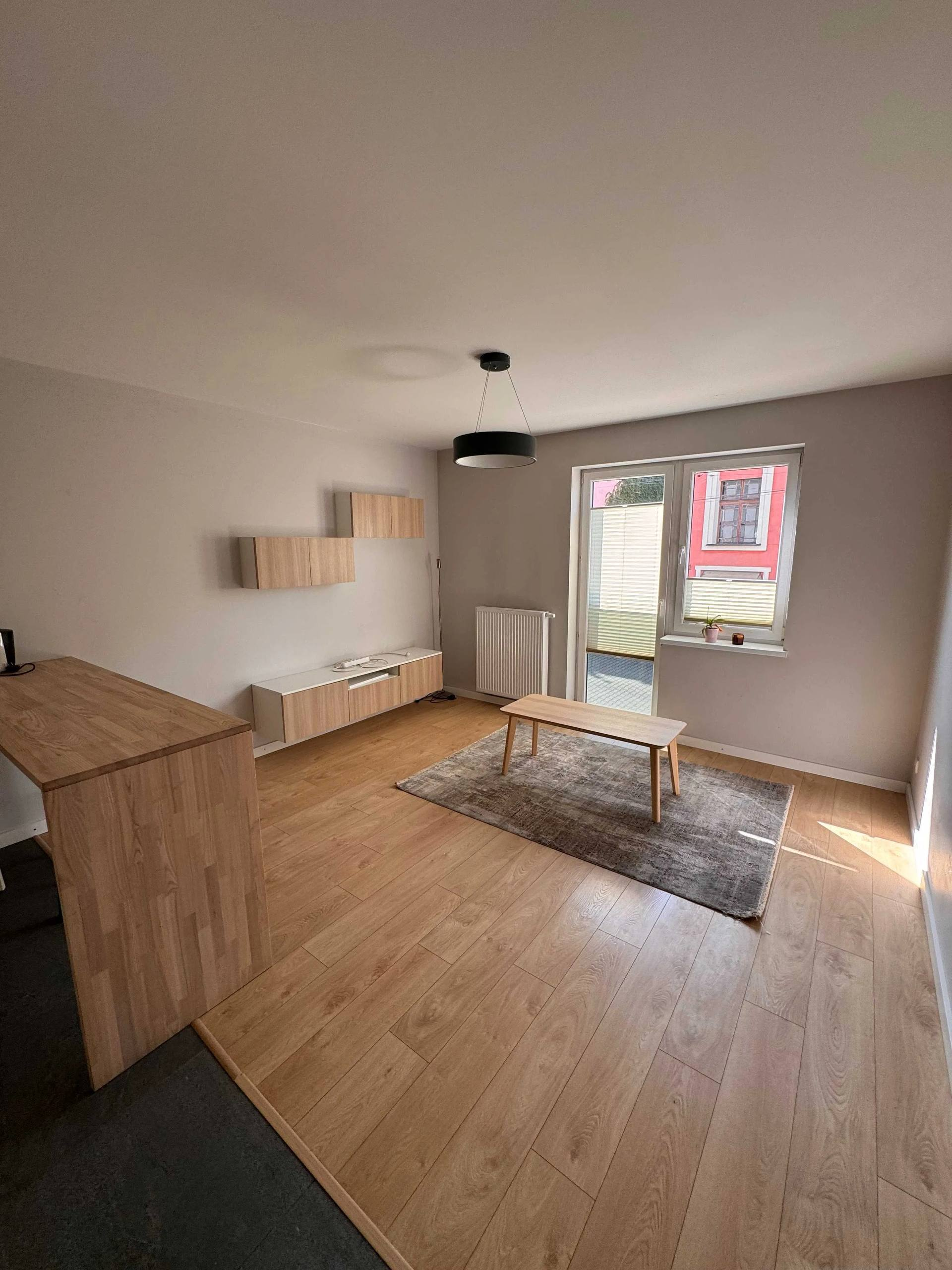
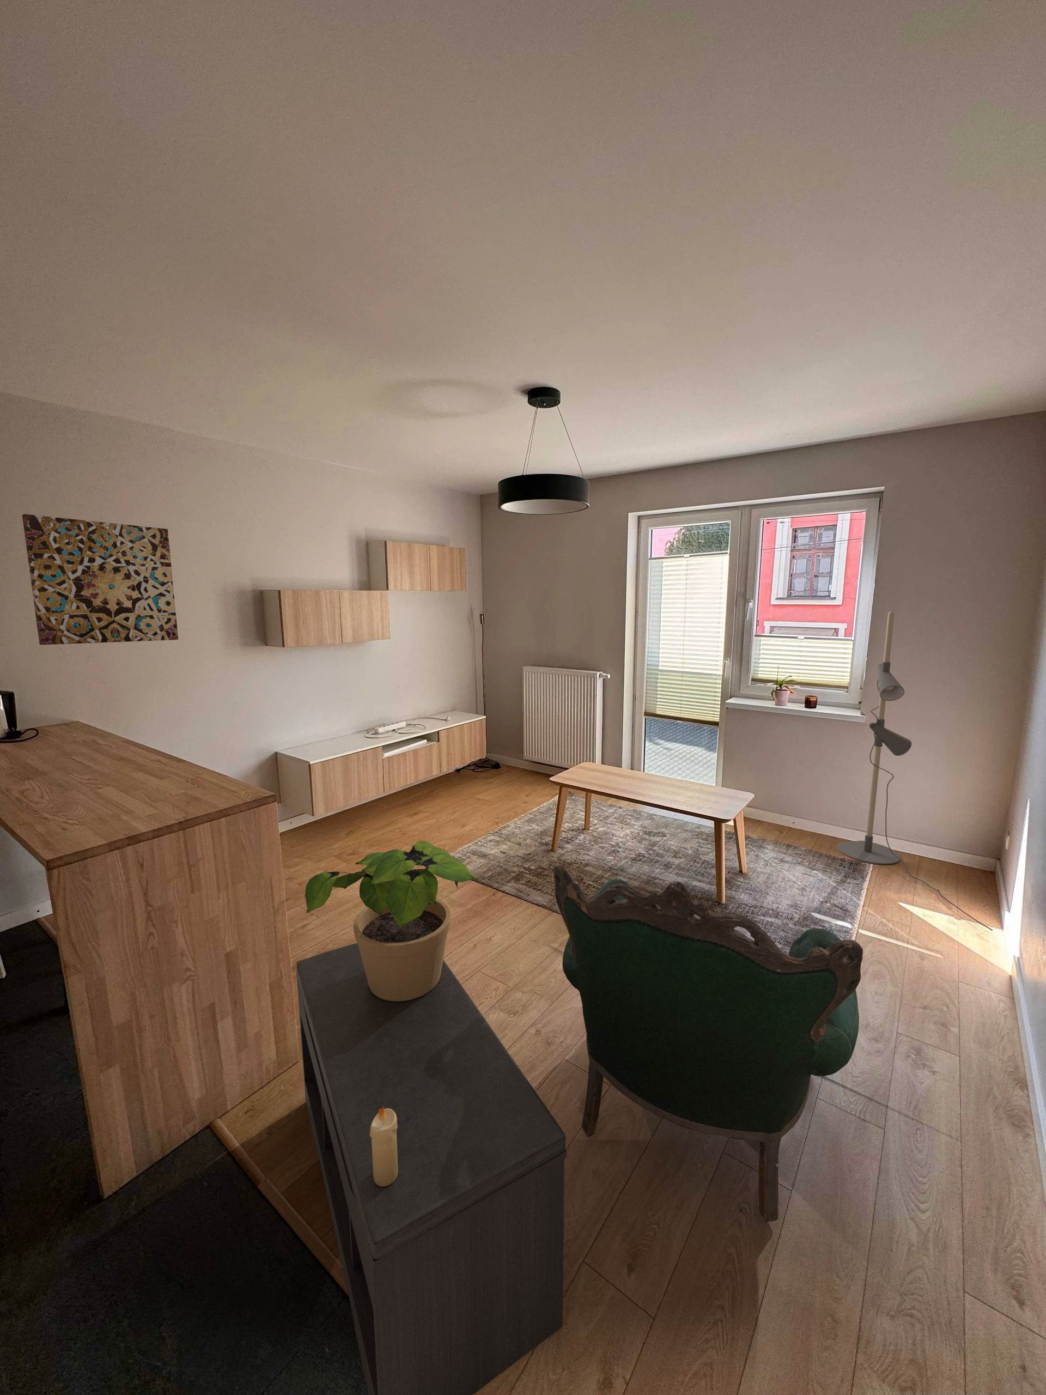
+ potted plant [304,839,477,1002]
+ bench [296,942,567,1395]
+ floor lamp [836,611,993,931]
+ candle [370,1107,398,1186]
+ wall art [22,513,179,645]
+ armchair [553,863,864,1224]
